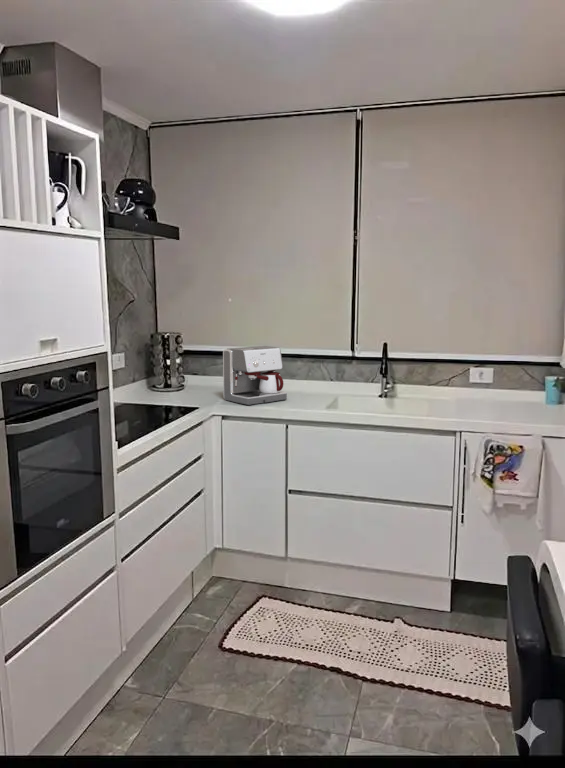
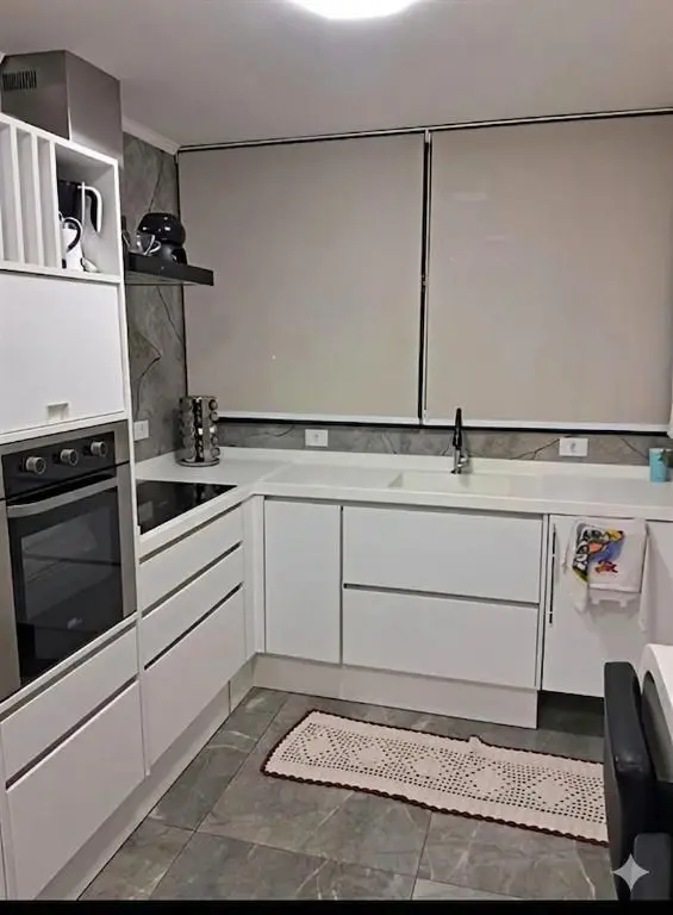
- coffee maker [222,345,288,406]
